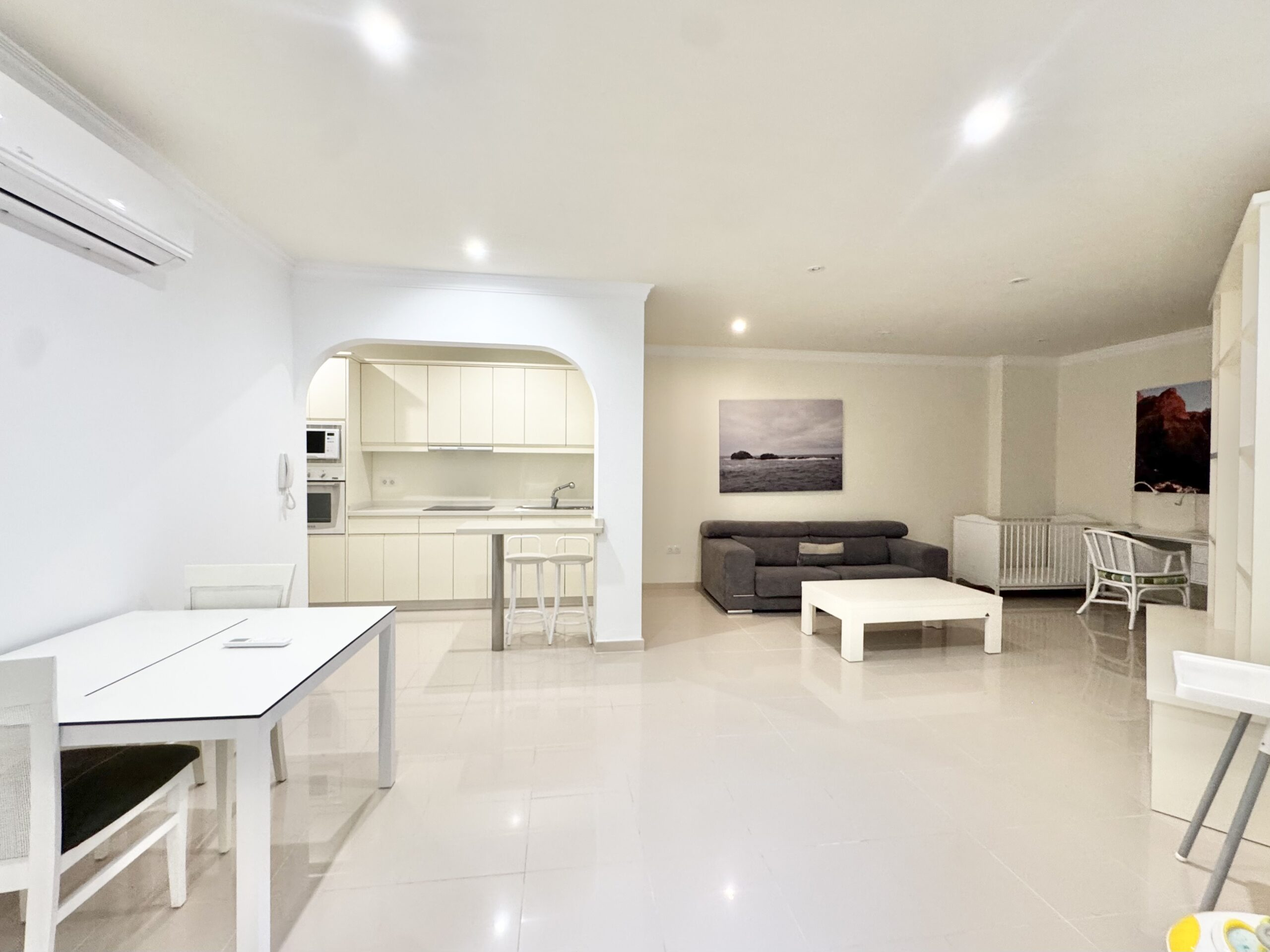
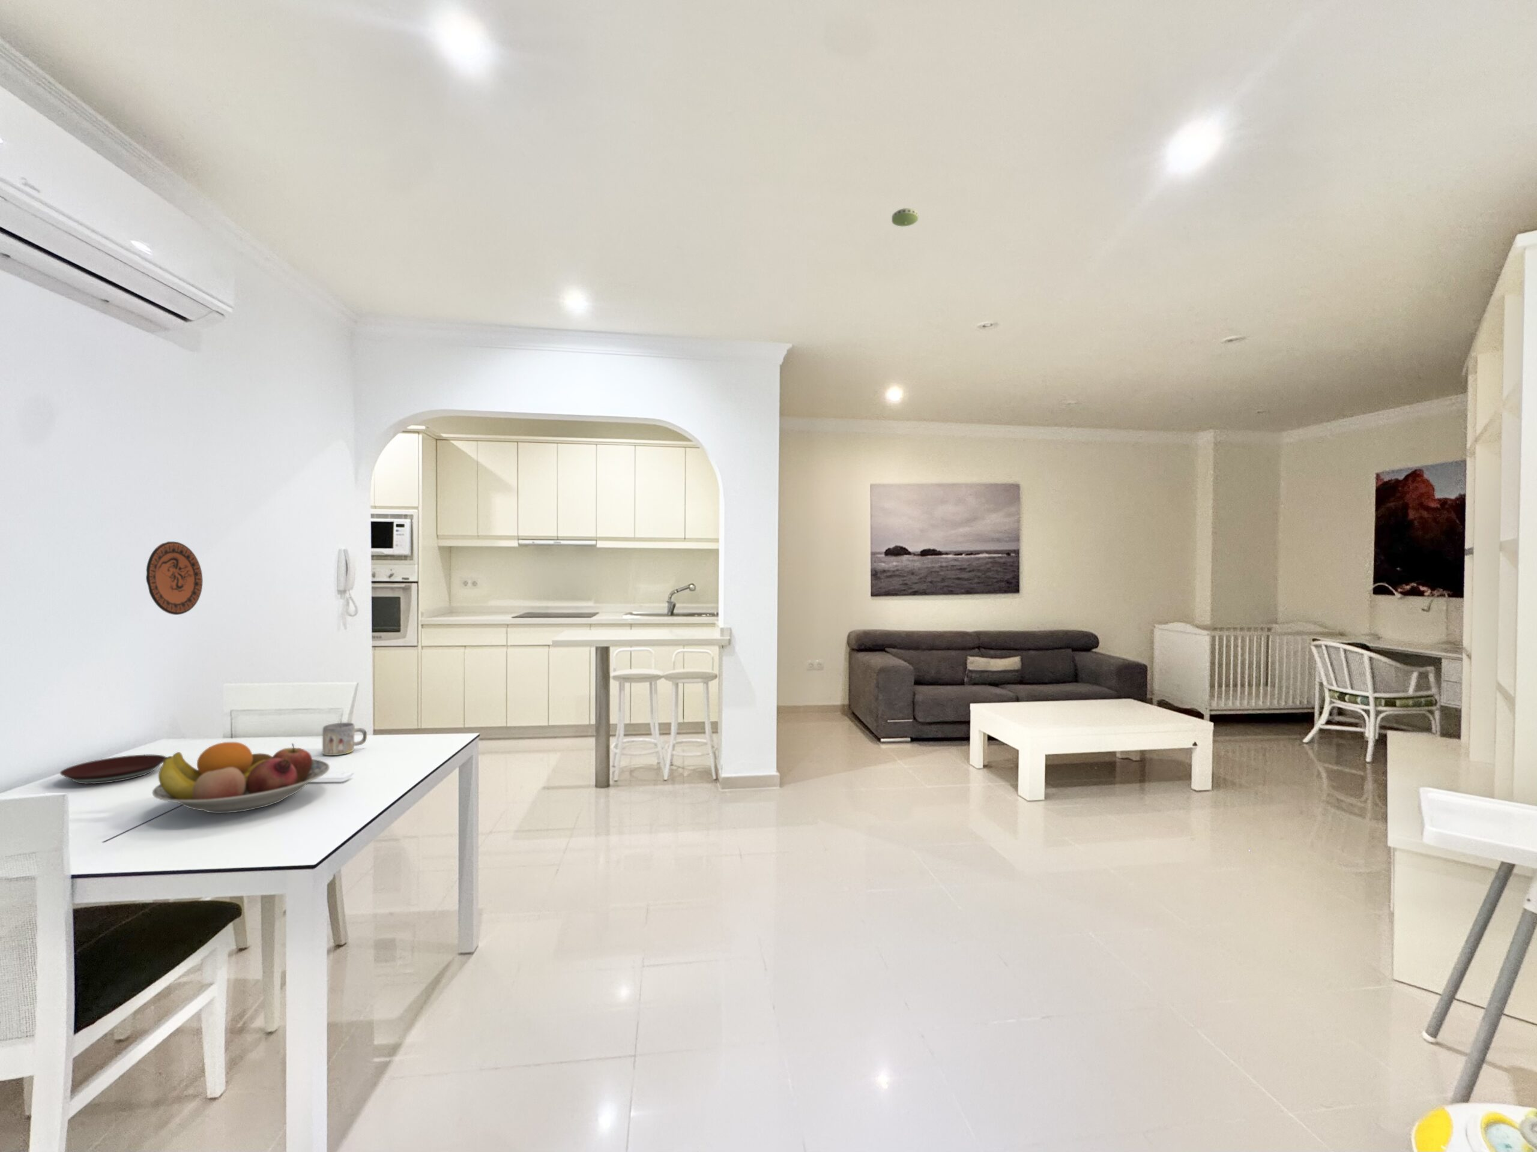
+ plate [59,754,167,785]
+ mug [322,721,368,756]
+ decorative plate [145,541,203,616]
+ smoke detector [891,208,919,226]
+ fruit bowl [152,742,330,813]
